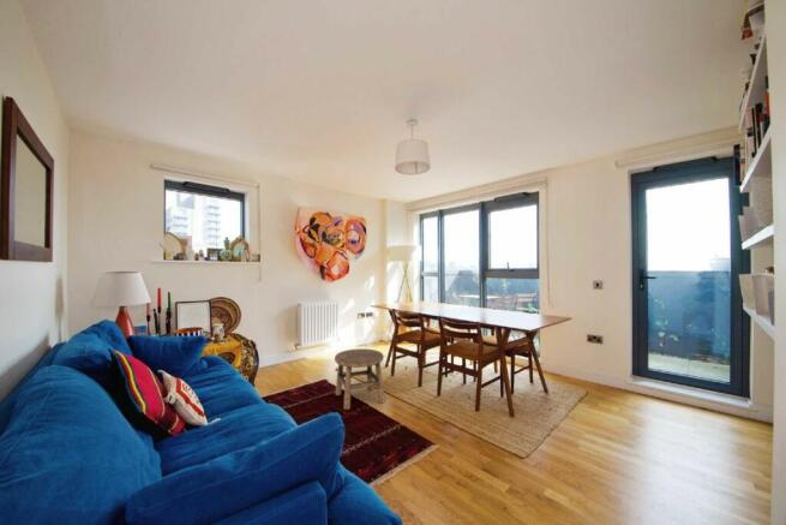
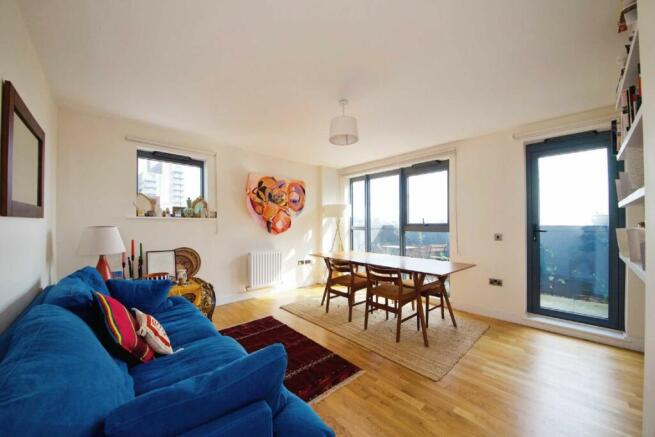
- stool [334,347,386,411]
